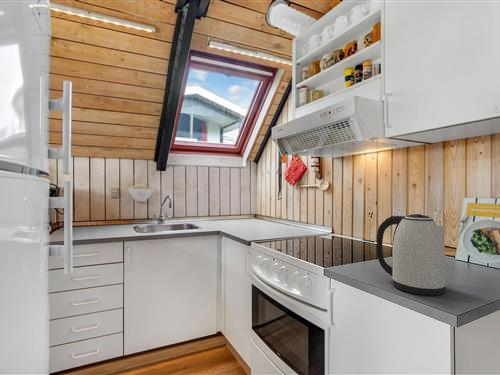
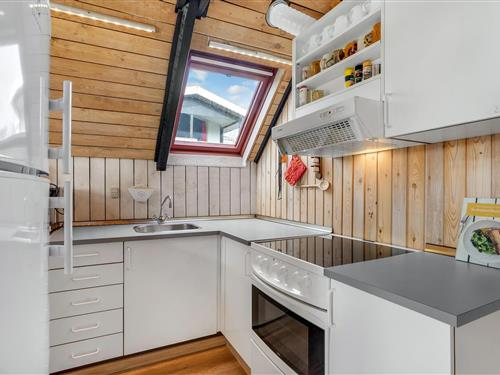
- kettle [376,213,447,296]
